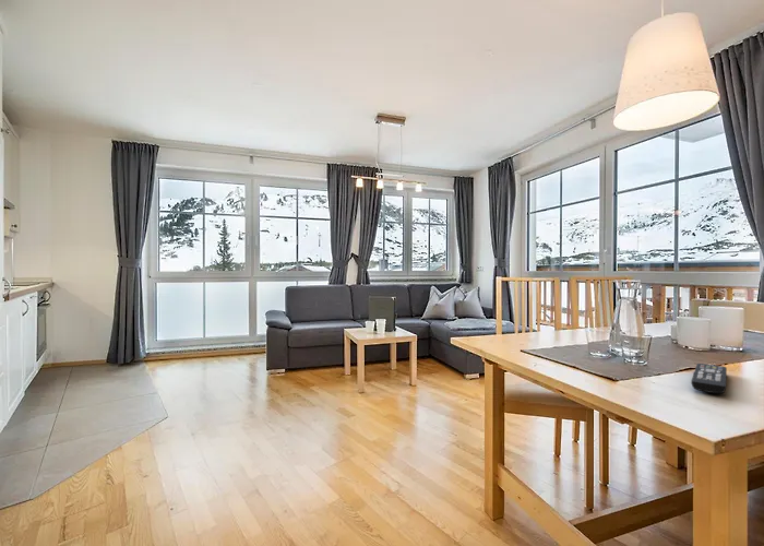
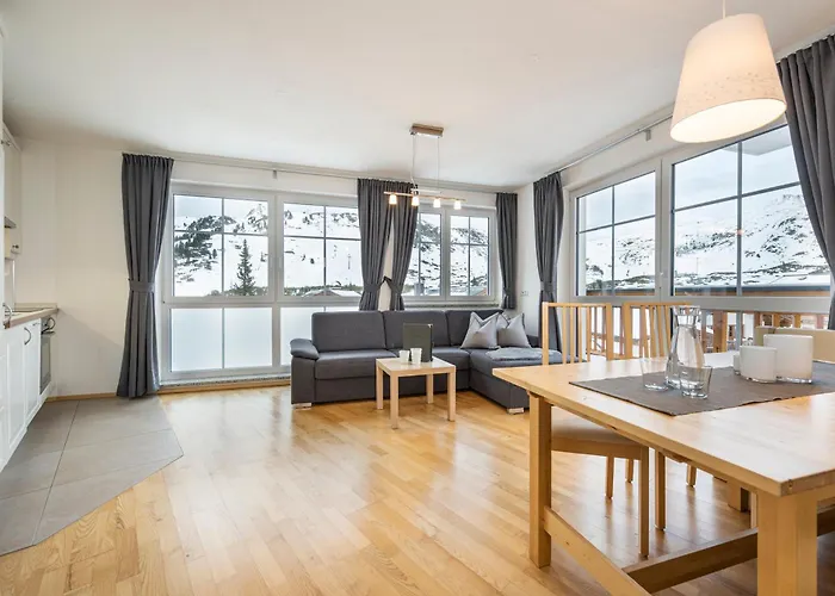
- remote control [690,363,728,394]
